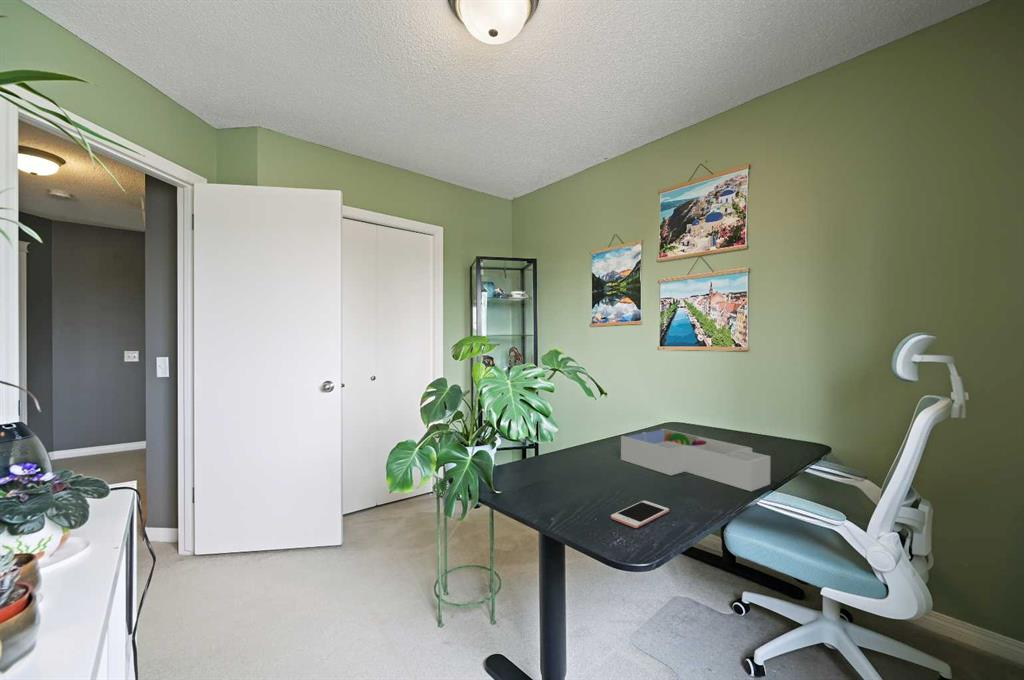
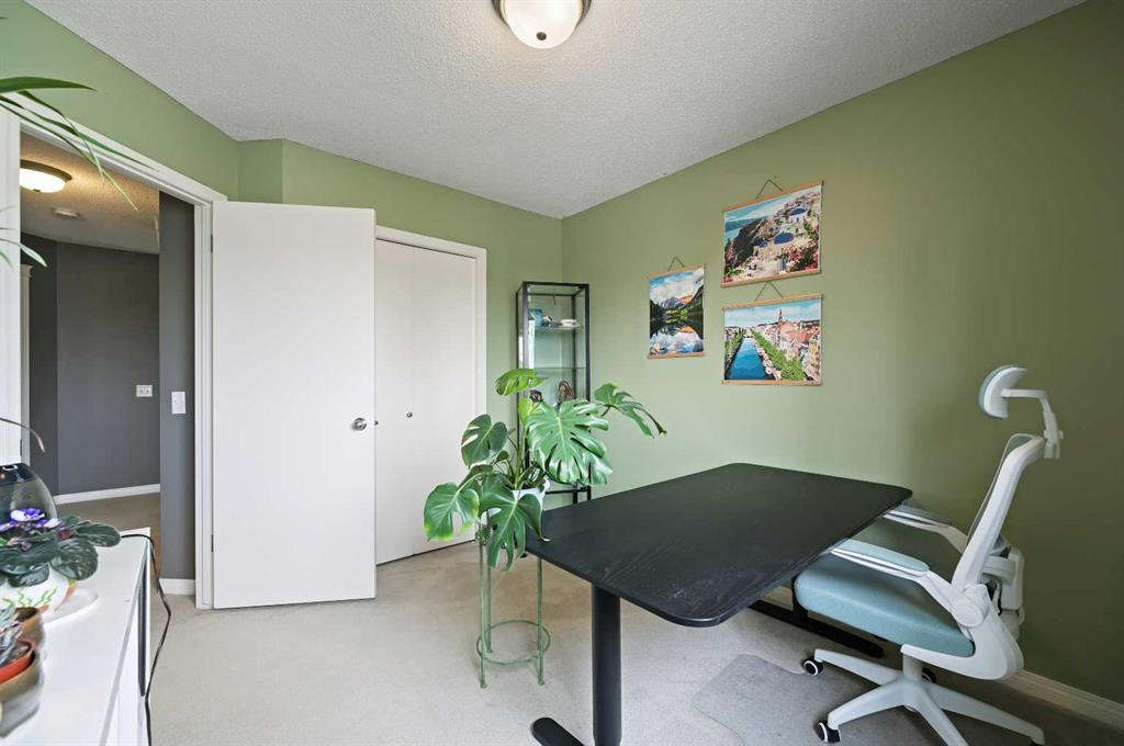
- desk organizer [620,428,771,492]
- cell phone [610,500,670,529]
